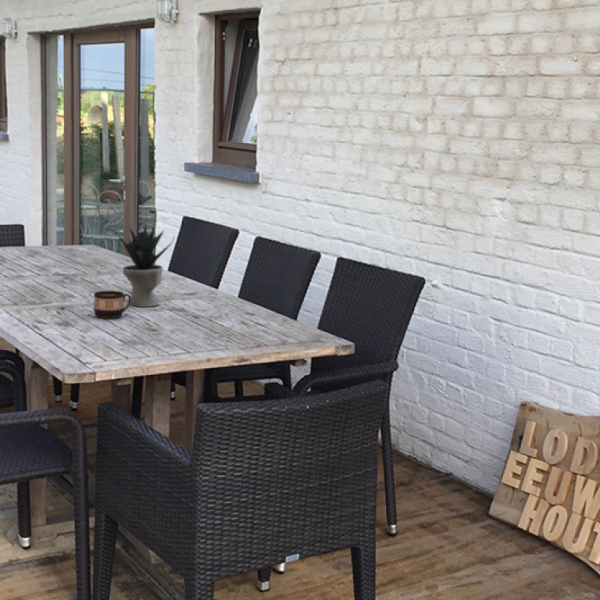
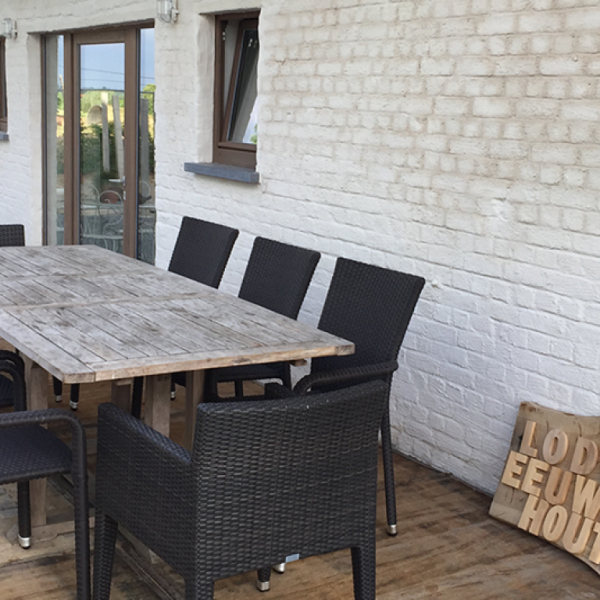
- cup [93,290,131,319]
- potted plant [117,219,176,308]
